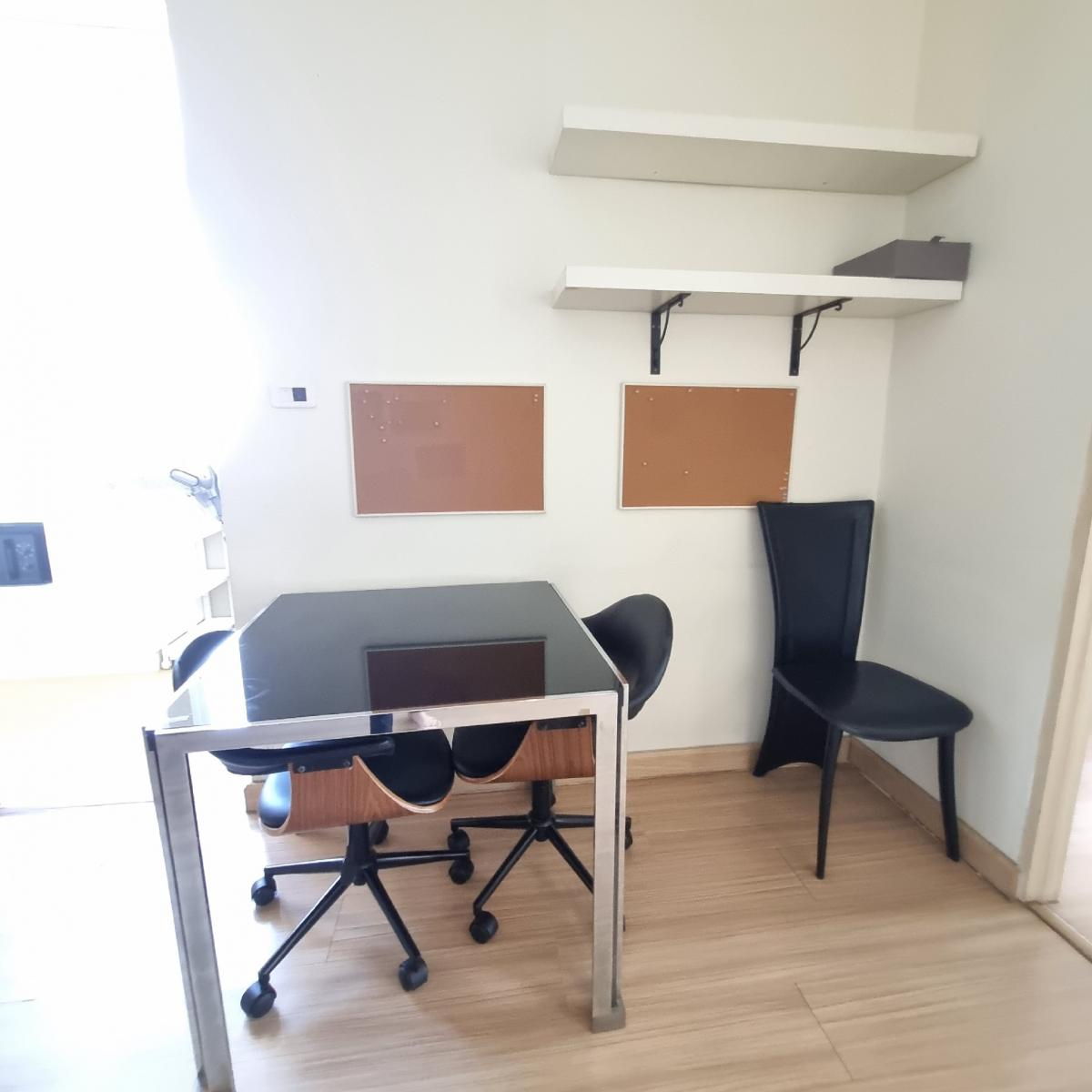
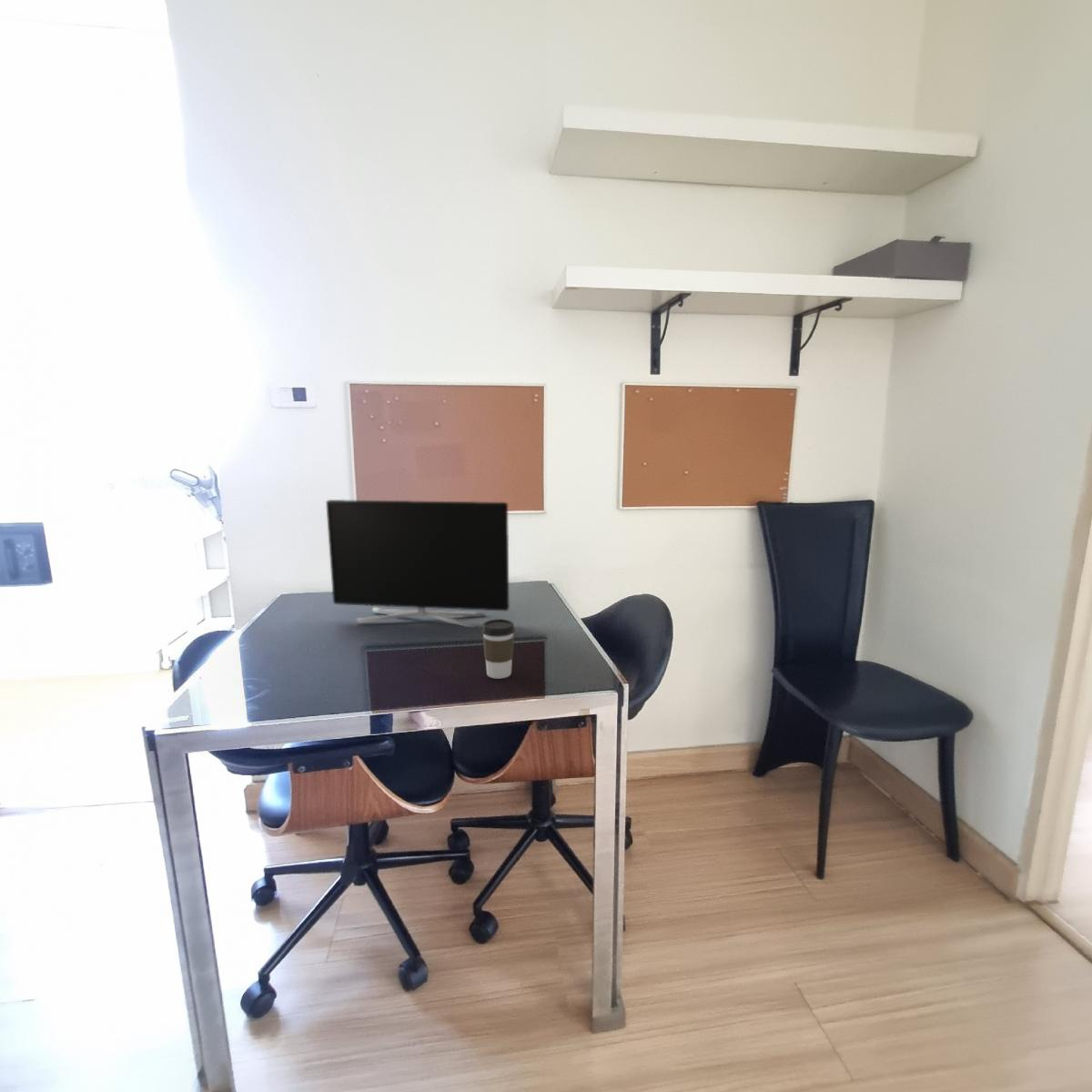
+ coffee cup [480,618,516,680]
+ monitor [325,499,511,629]
